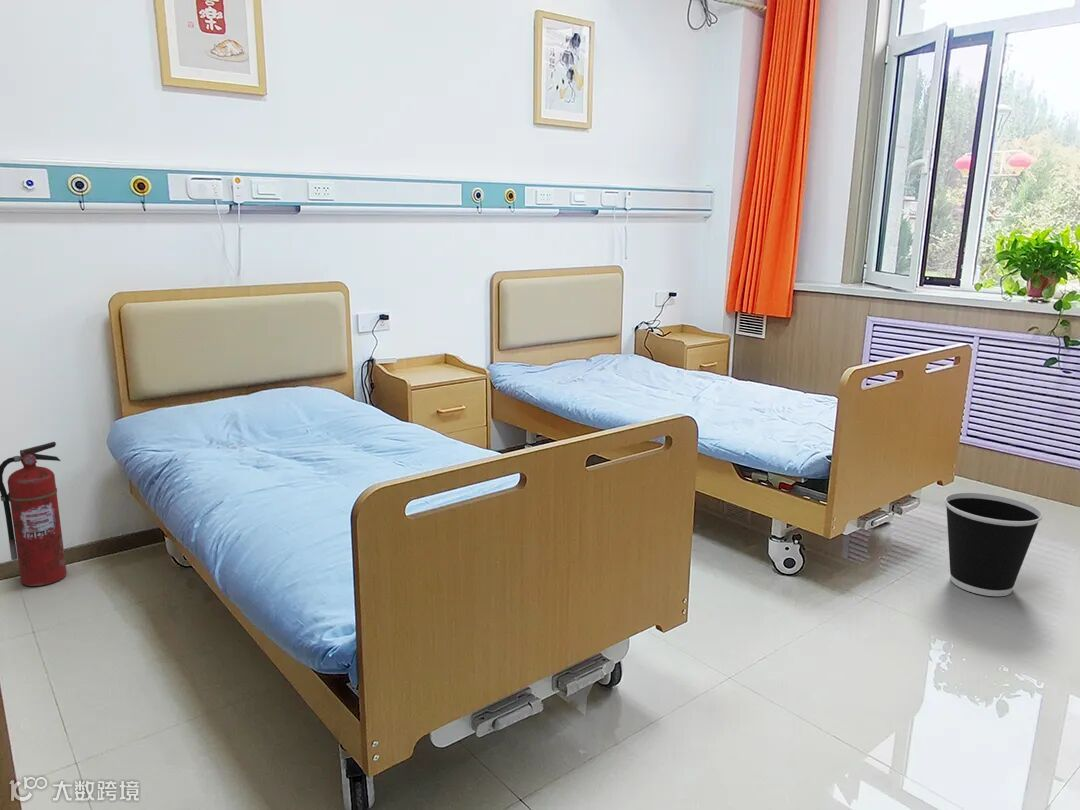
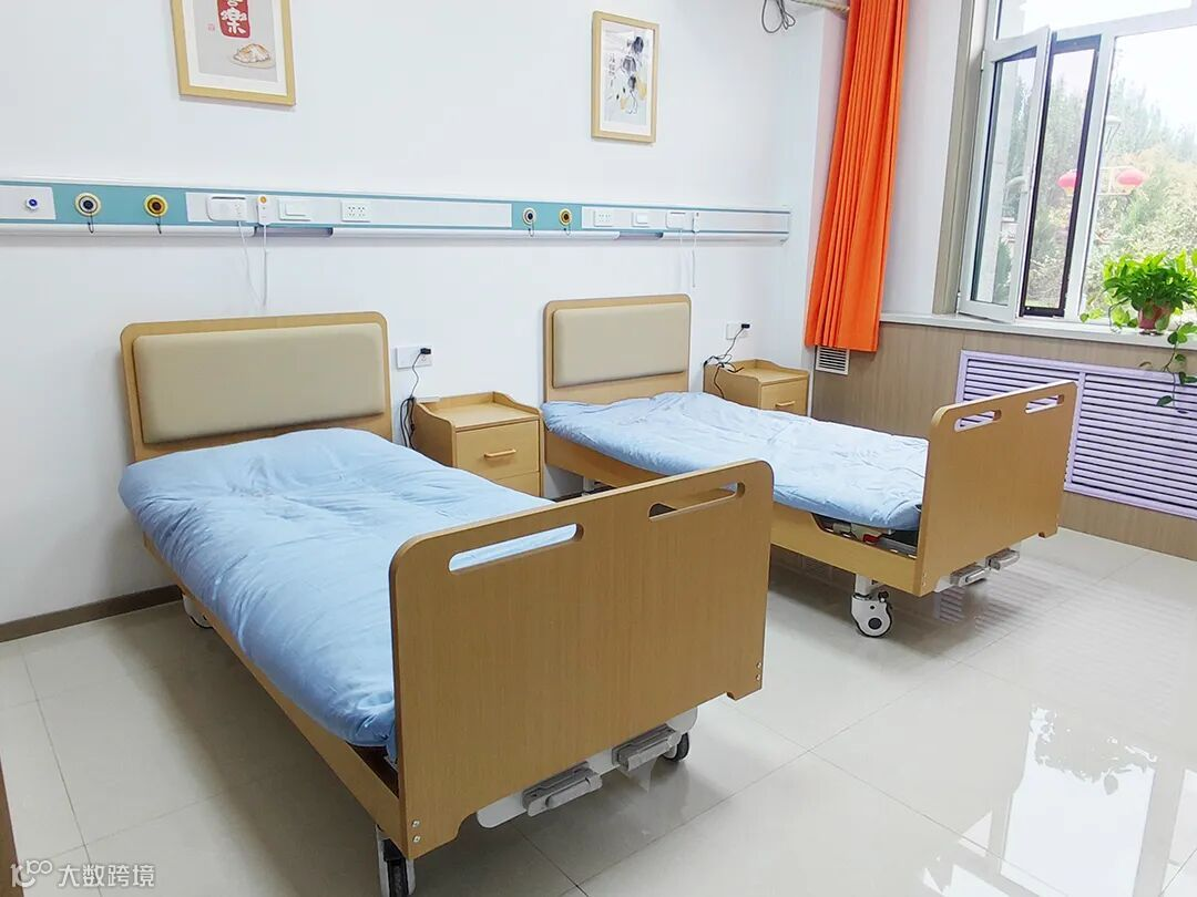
- wastebasket [943,492,1044,597]
- fire extinguisher [0,441,67,587]
